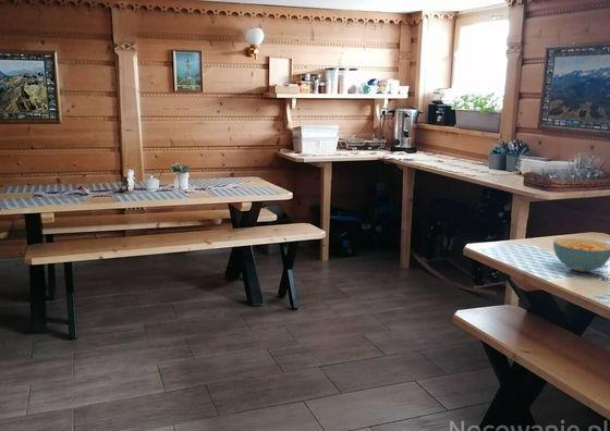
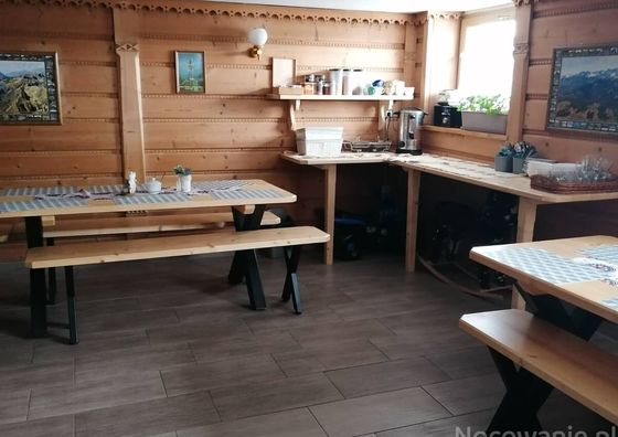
- cereal bowl [552,236,610,273]
